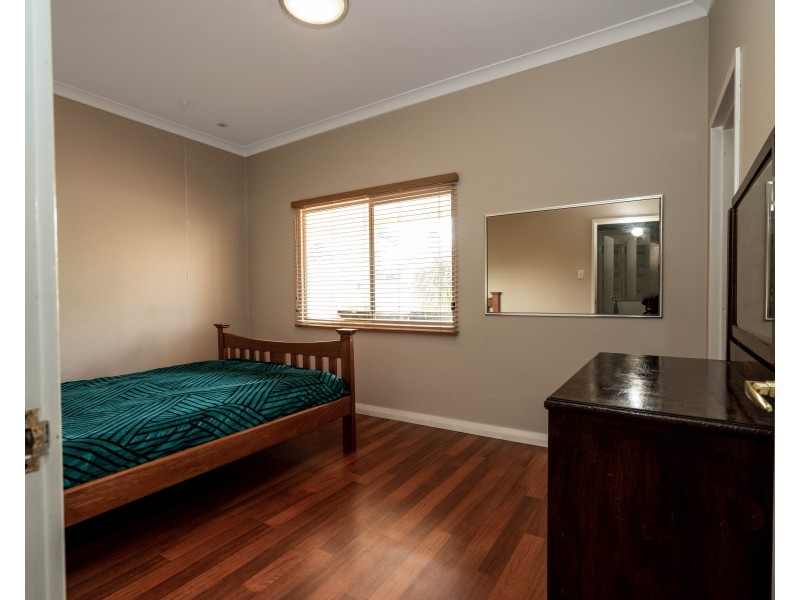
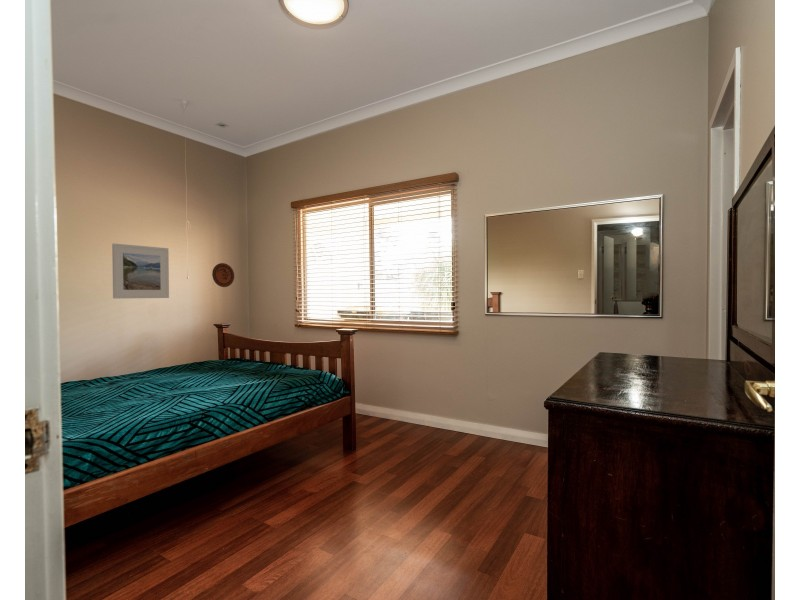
+ decorative plate [211,262,235,288]
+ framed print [111,243,170,300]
